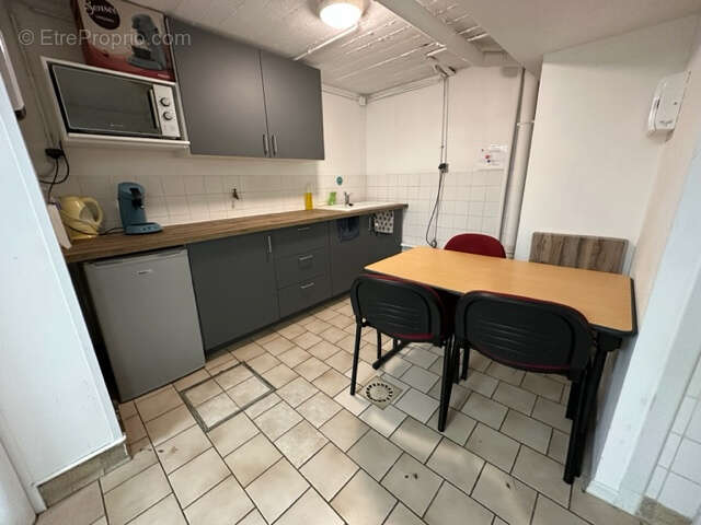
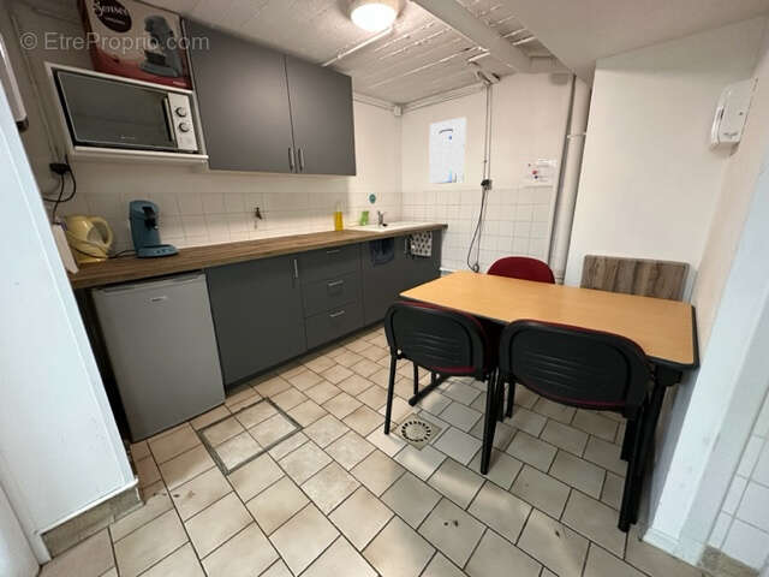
+ wall art [428,115,467,185]
